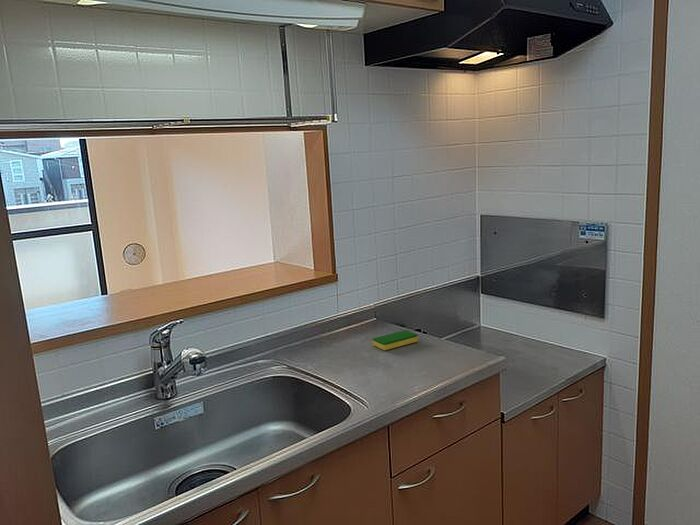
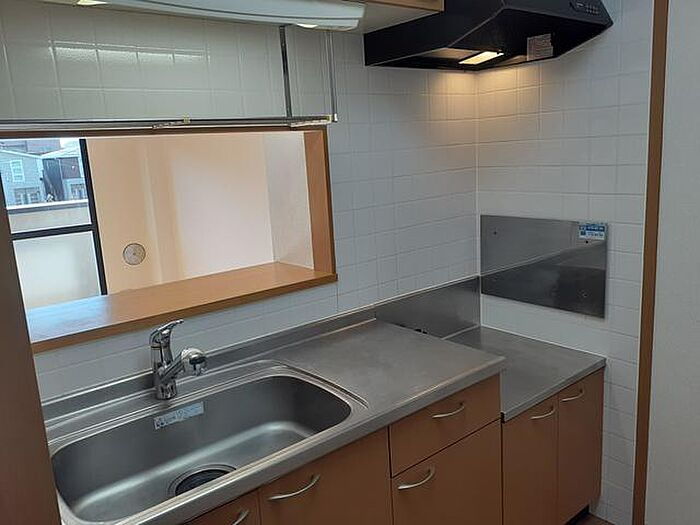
- dish sponge [372,329,419,351]
